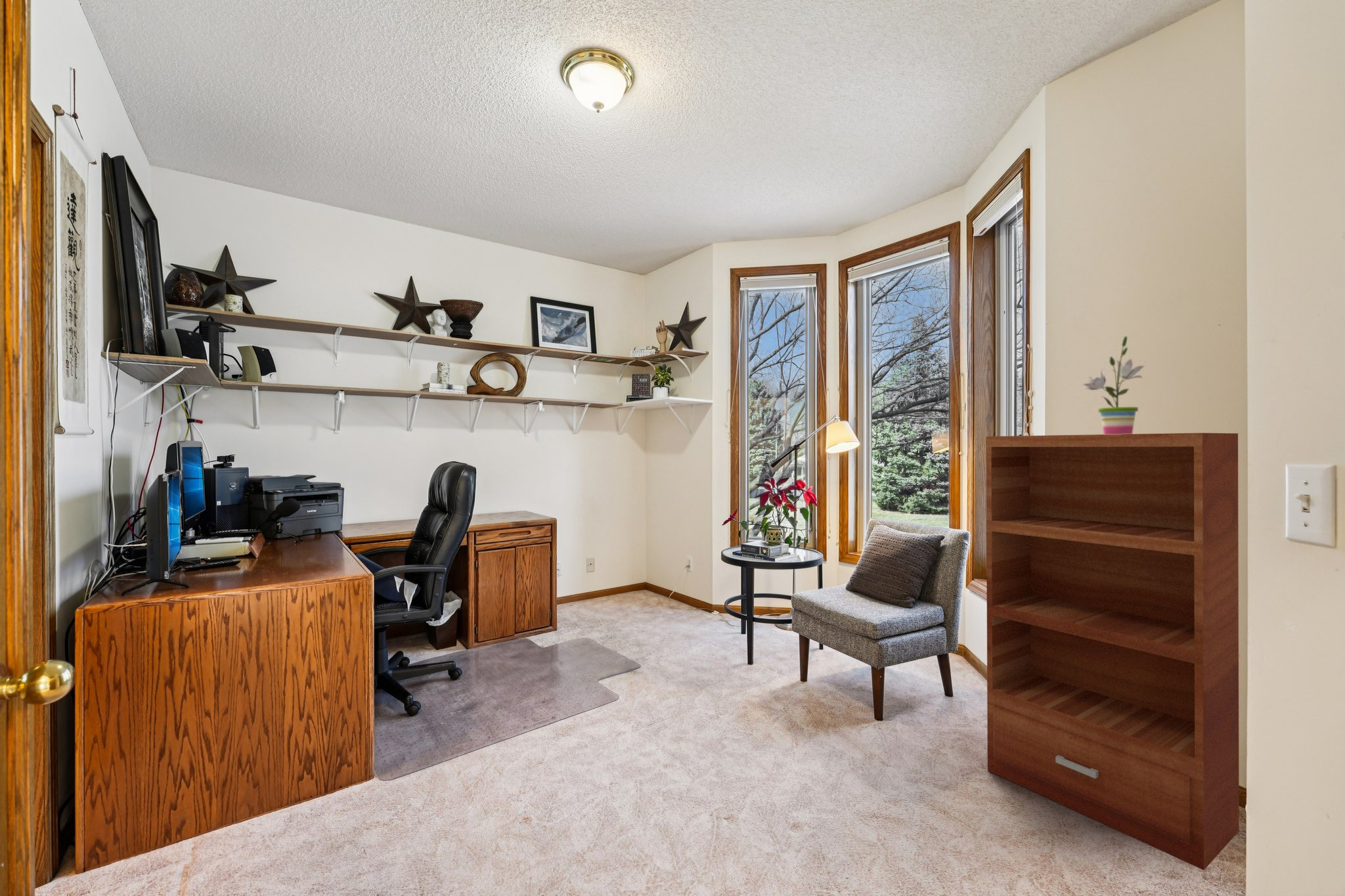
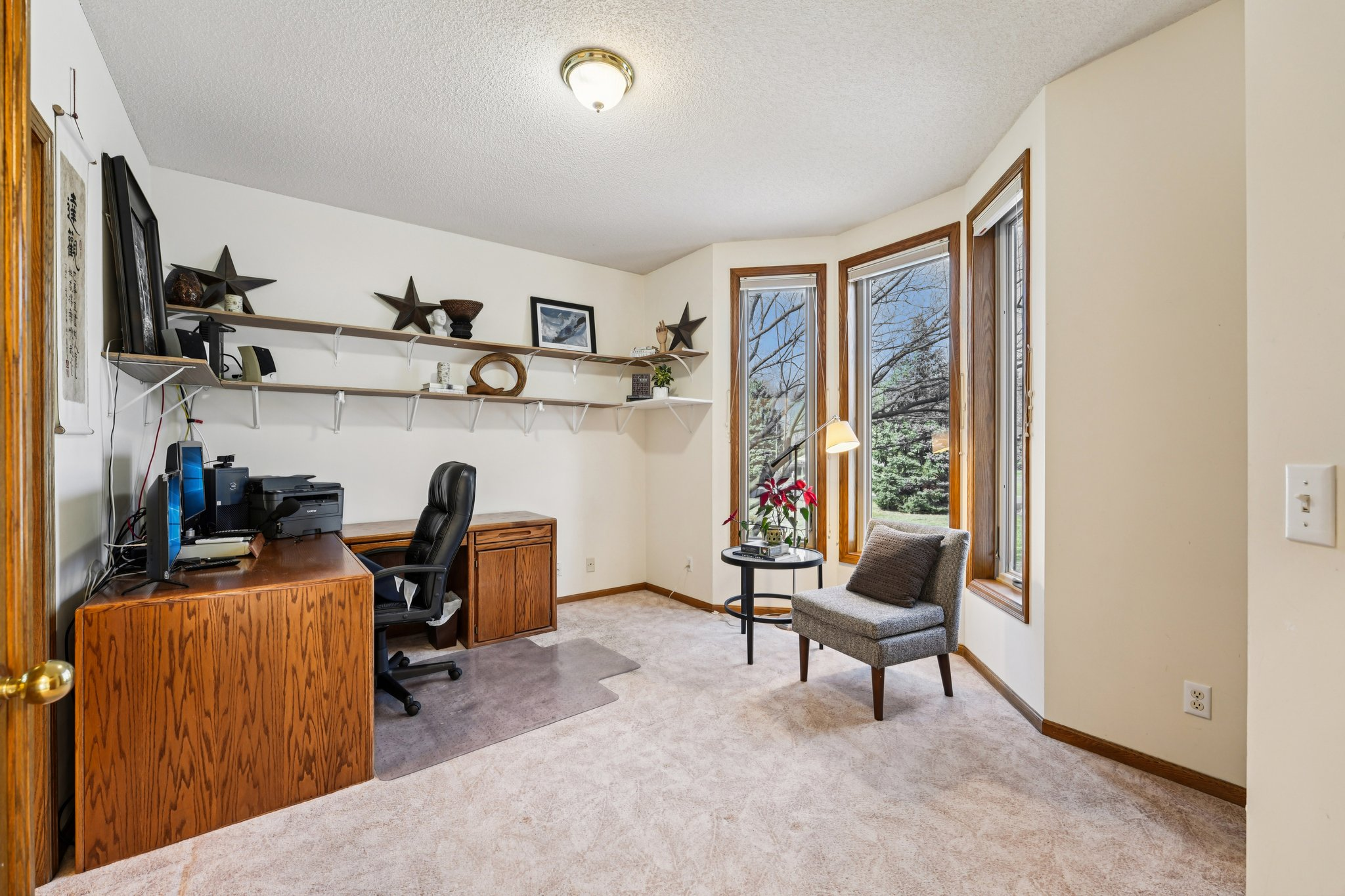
- potted plant [1079,335,1145,435]
- bookshelf [985,433,1240,871]
